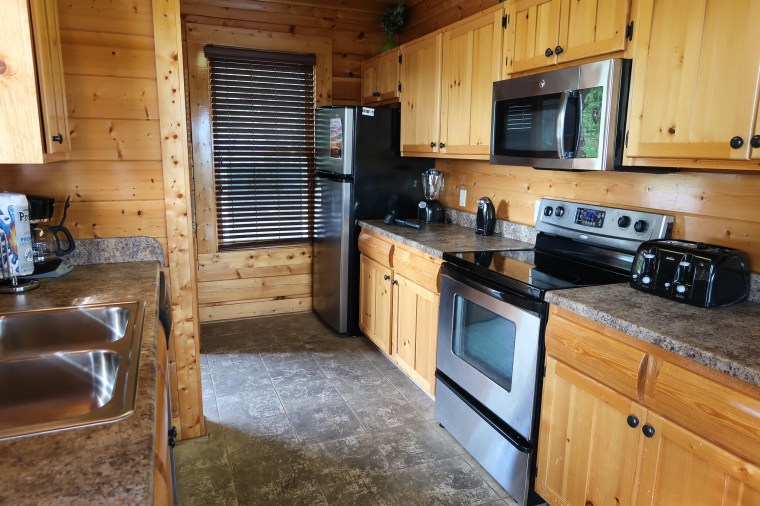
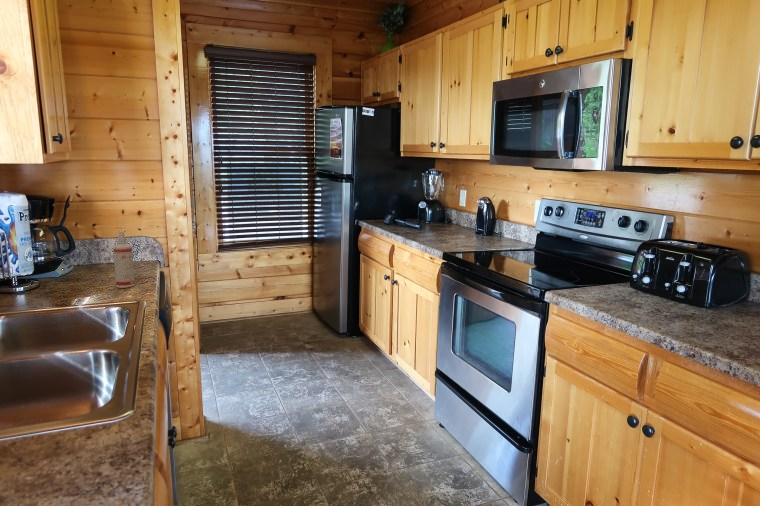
+ spray bottle [112,230,136,289]
